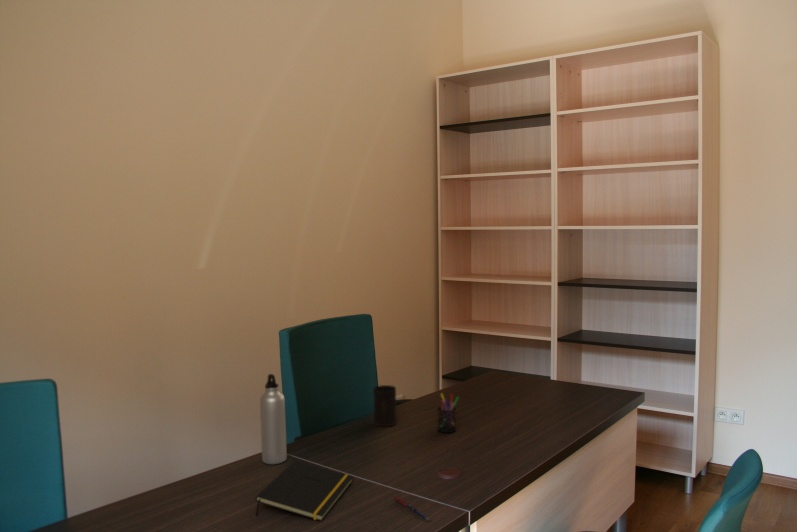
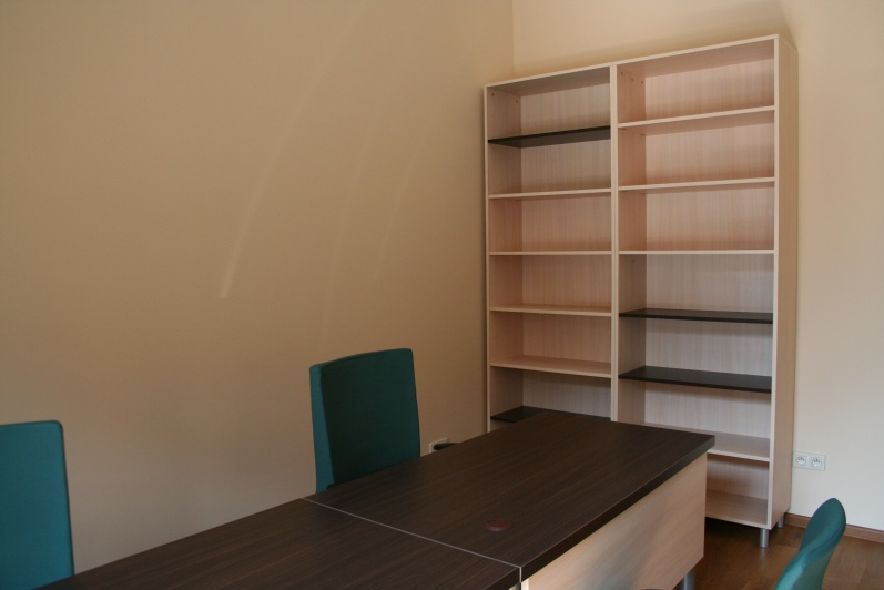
- pen holder [436,392,460,434]
- cup [372,384,398,428]
- water bottle [259,373,288,465]
- notepad [255,459,354,522]
- pen [393,495,432,522]
